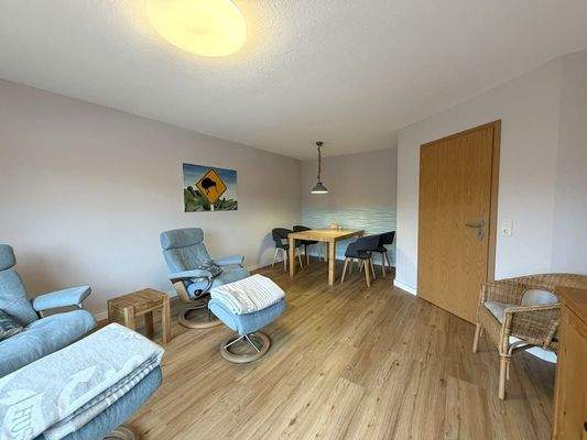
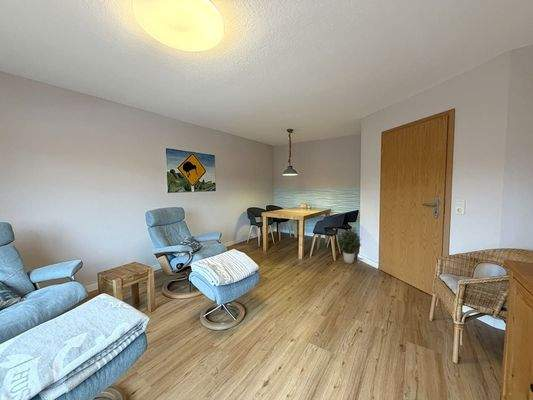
+ potted plant [336,229,362,264]
